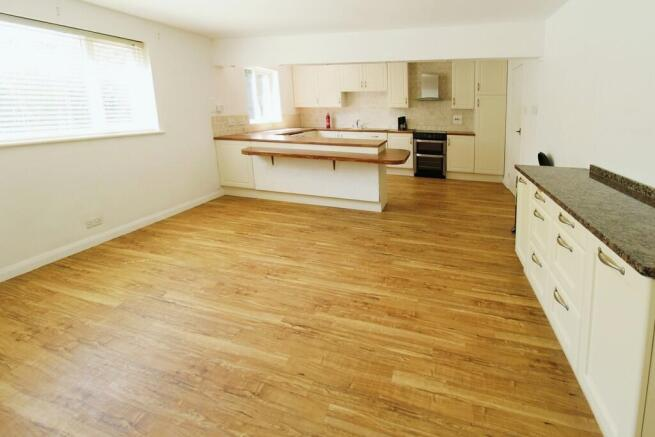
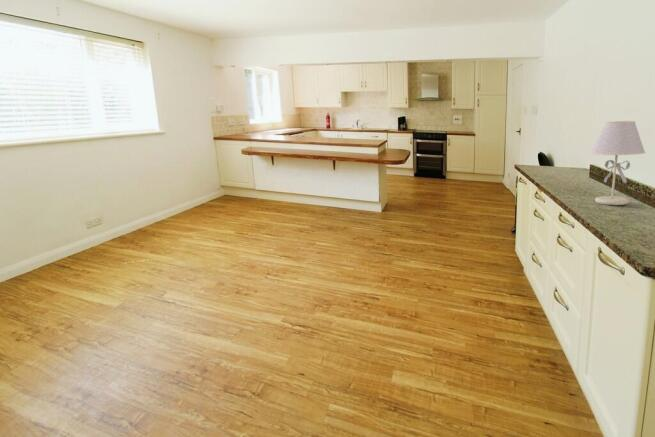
+ table lamp [589,120,646,206]
